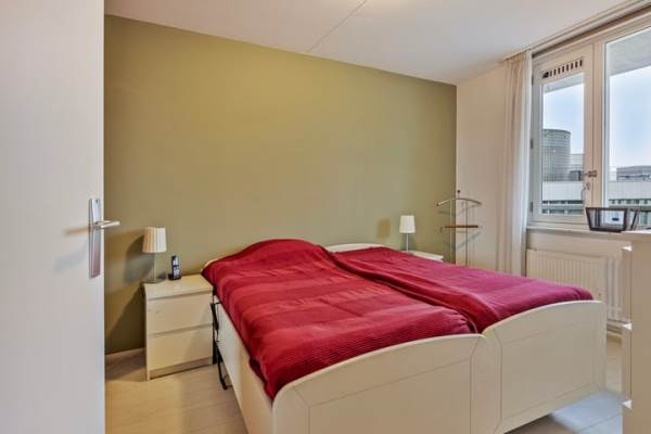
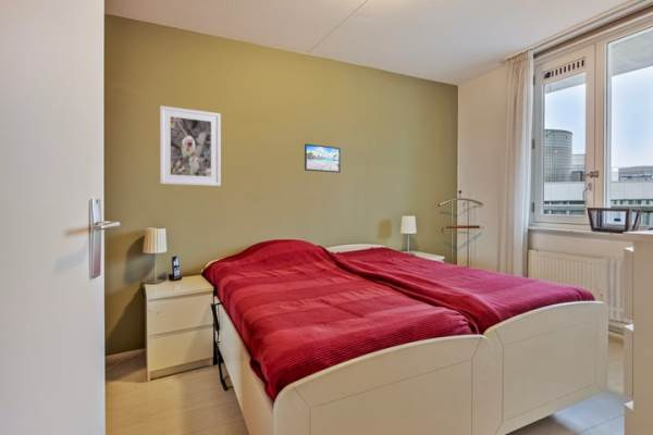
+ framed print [304,142,342,174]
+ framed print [159,104,222,187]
